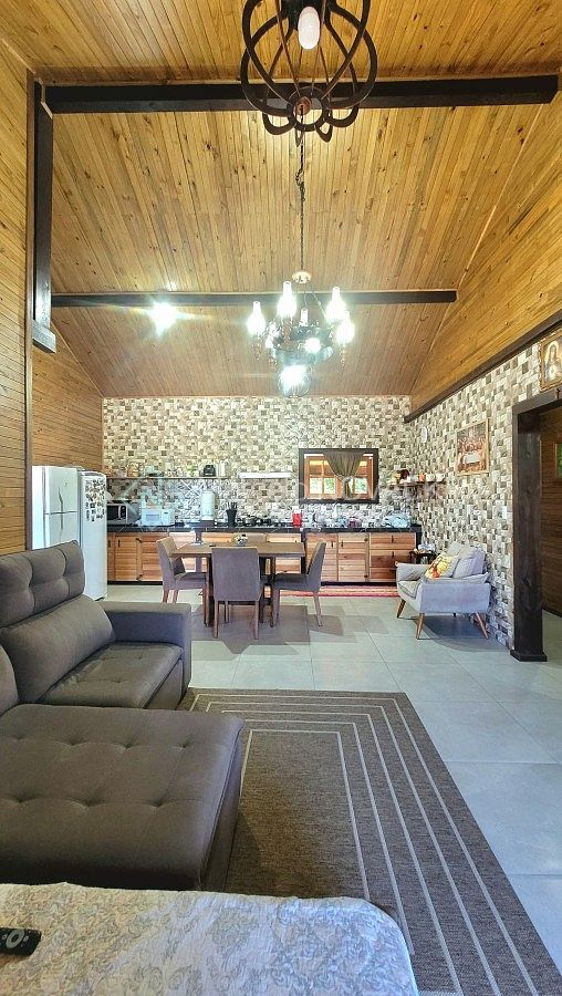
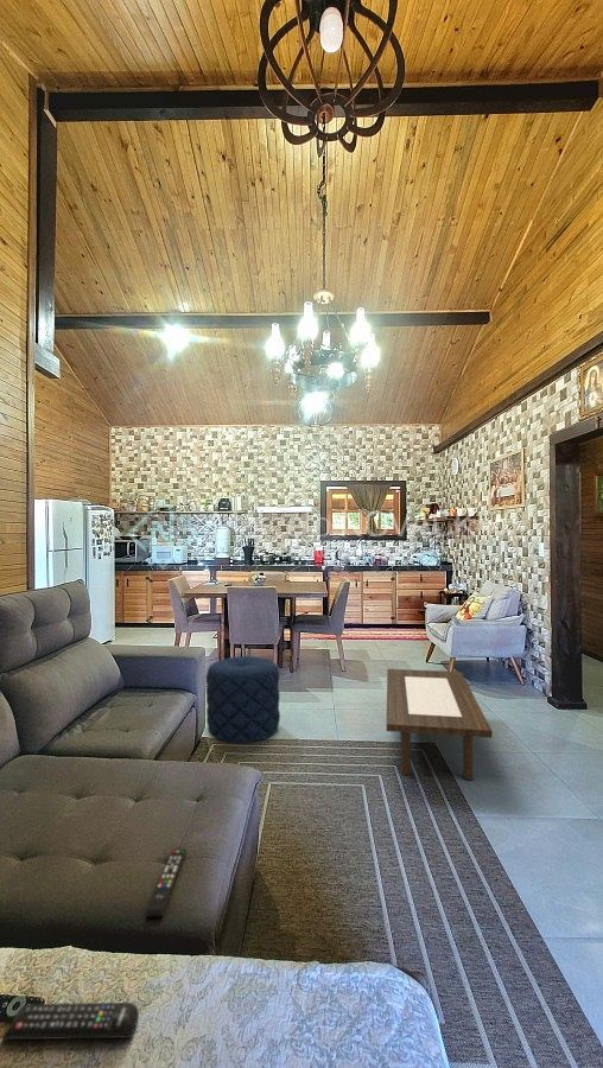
+ pouf [205,655,281,744]
+ remote control [1,1002,140,1041]
+ coffee table [386,668,494,781]
+ remote control [145,848,188,918]
